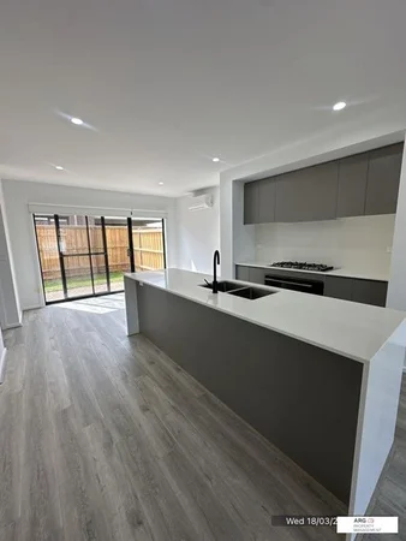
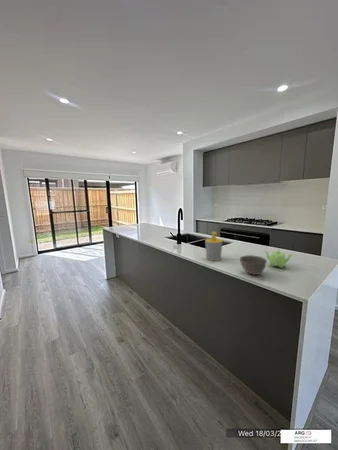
+ soap bottle [204,231,223,262]
+ bowl [239,254,268,276]
+ teapot [264,248,294,269]
